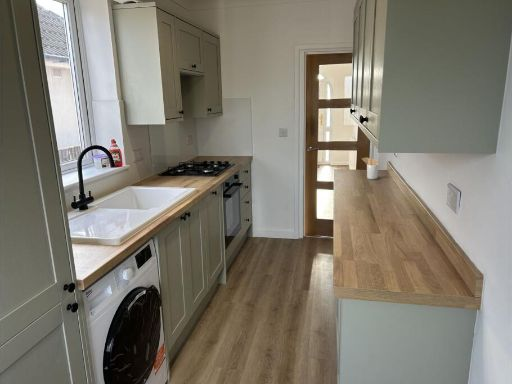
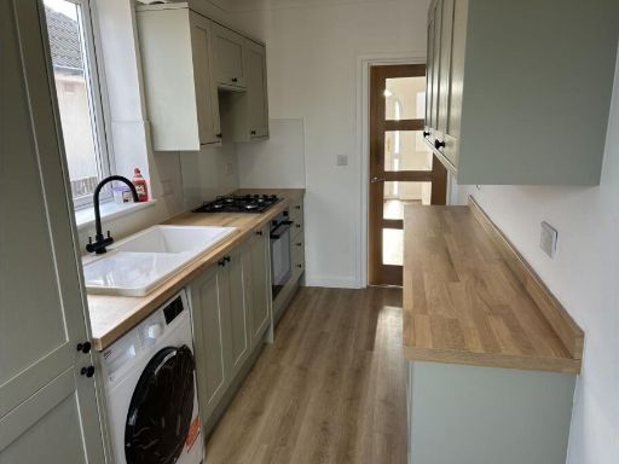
- utensil holder [361,156,380,180]
